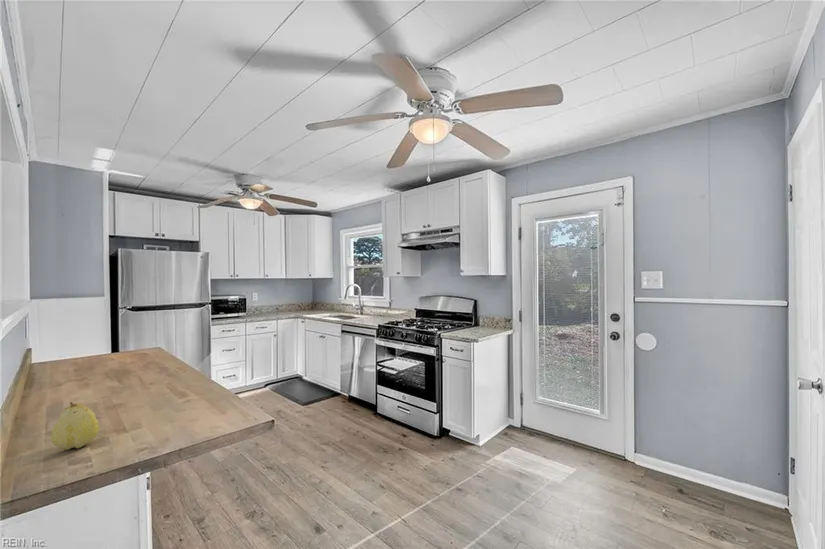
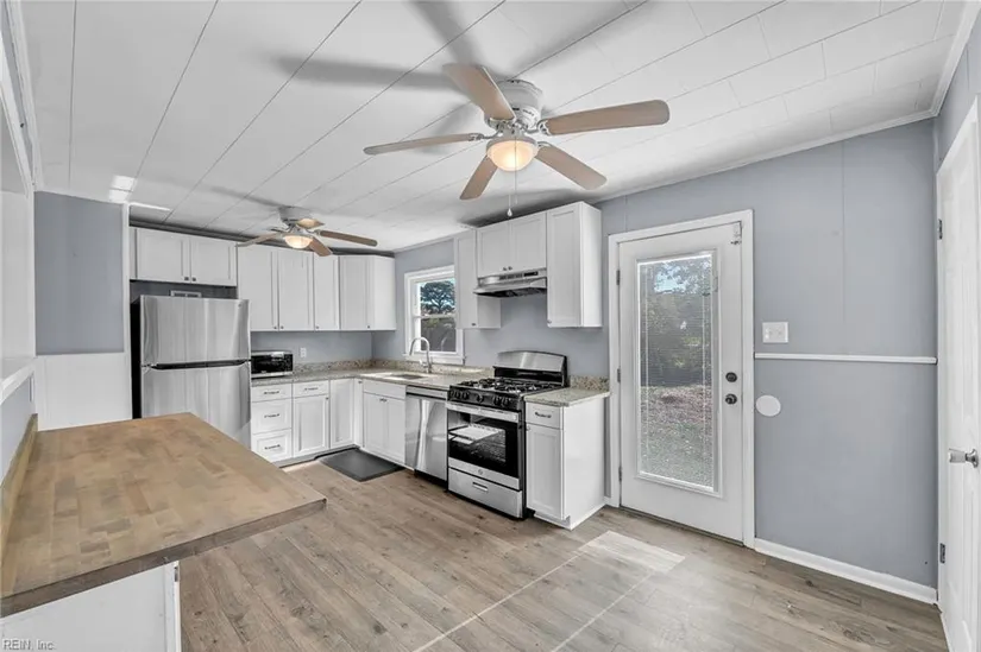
- fruit [50,401,100,451]
